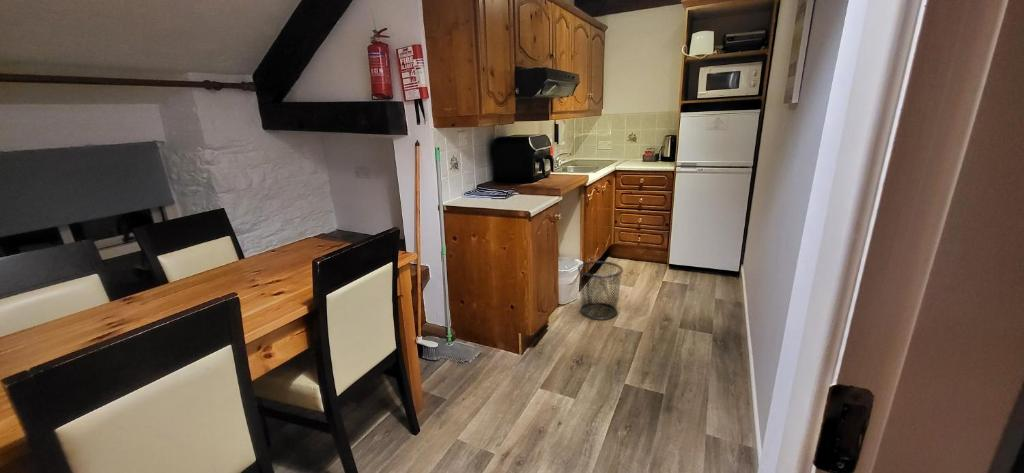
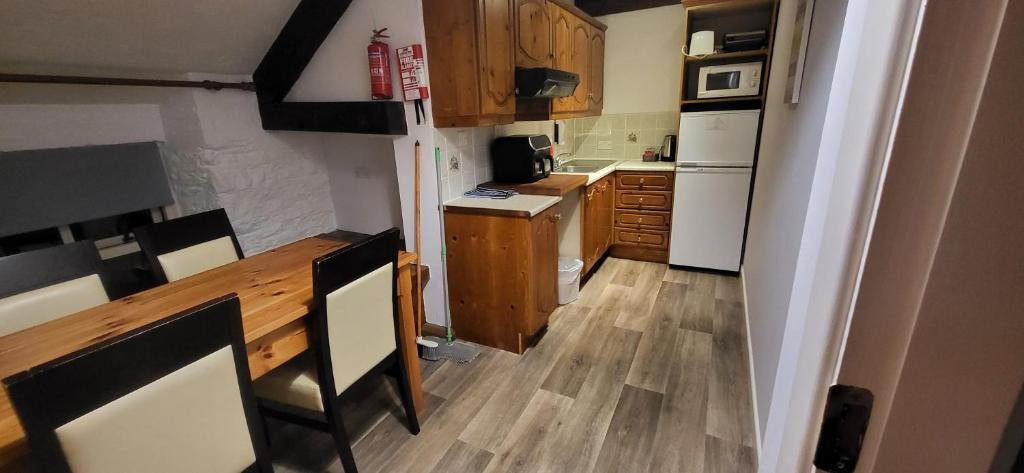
- waste bin [577,260,624,321]
